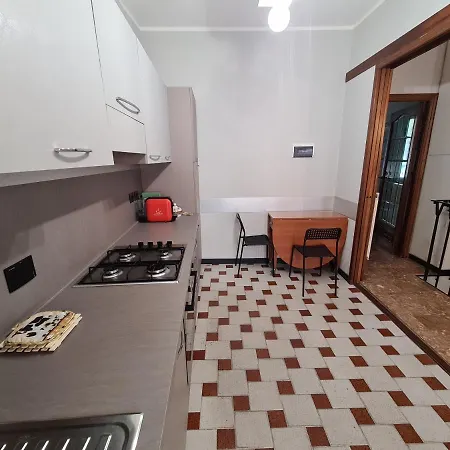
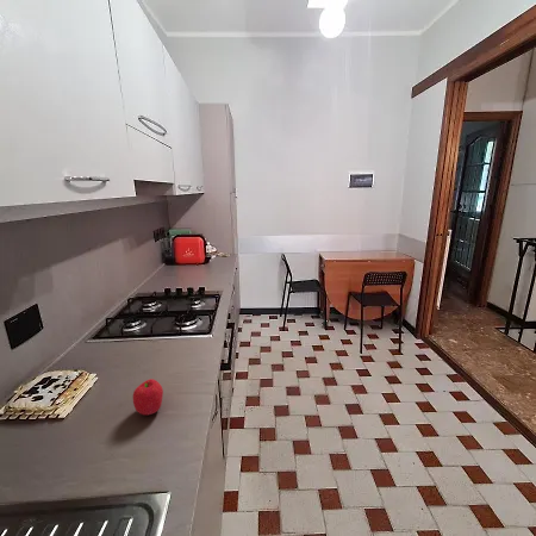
+ fruit [132,378,164,416]
